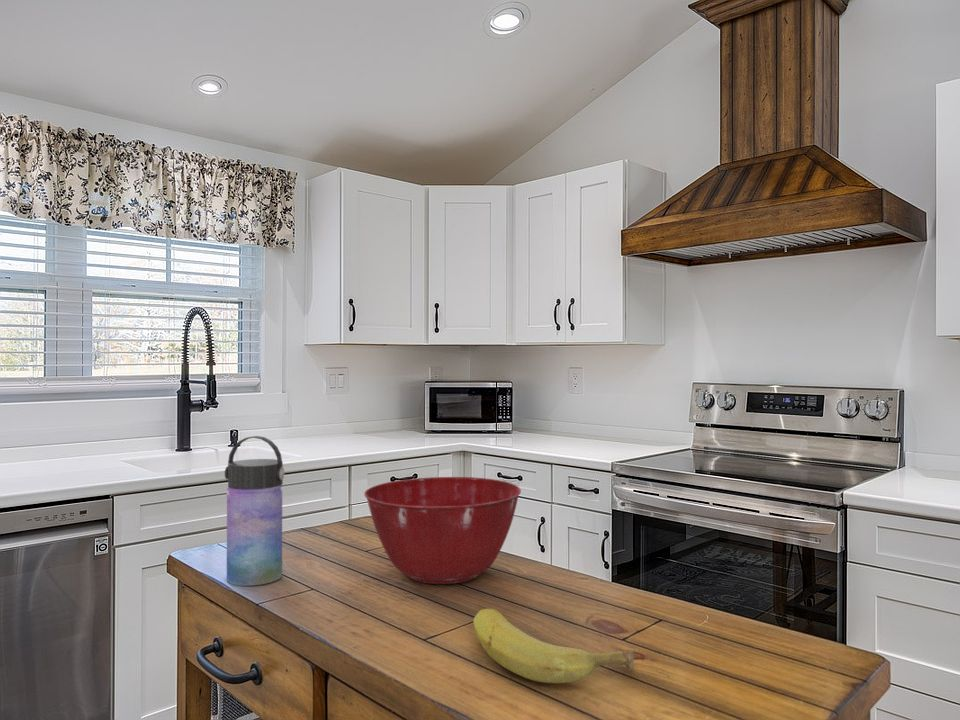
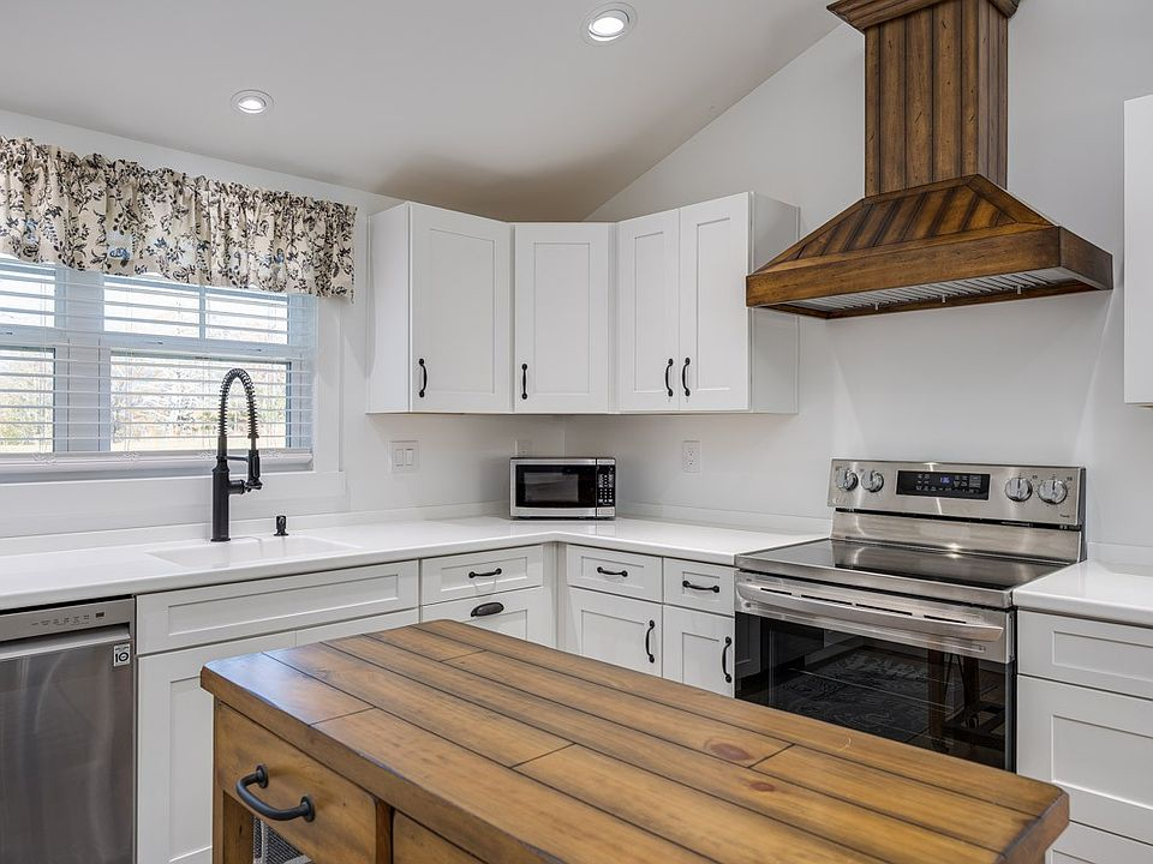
- water bottle [224,435,285,587]
- mixing bowl [363,476,522,585]
- fruit [472,608,637,684]
